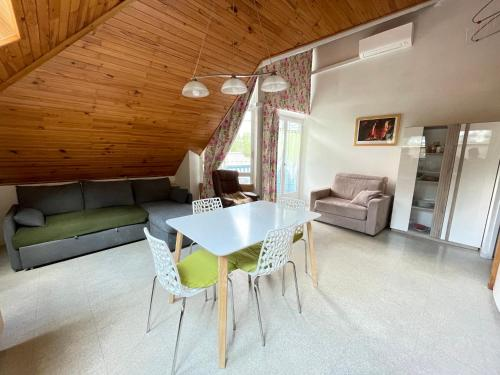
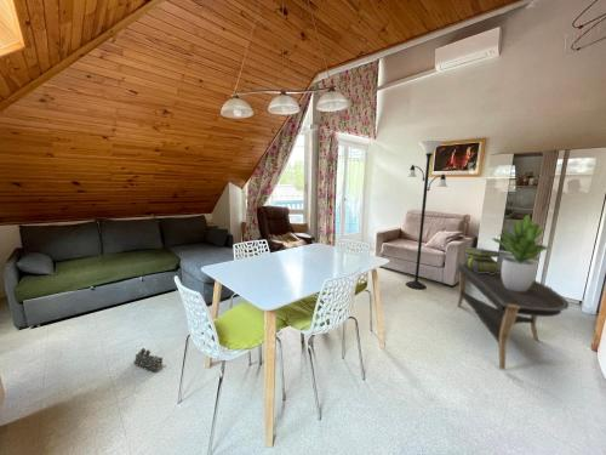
+ toy train [133,347,164,370]
+ stack of books [463,246,502,273]
+ potted plant [491,214,550,291]
+ coffee table [456,262,571,371]
+ floor lamp [405,140,448,290]
